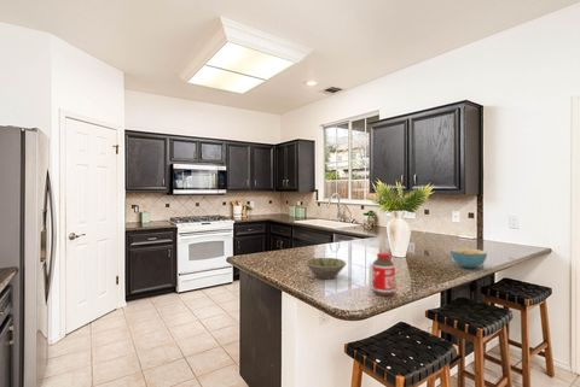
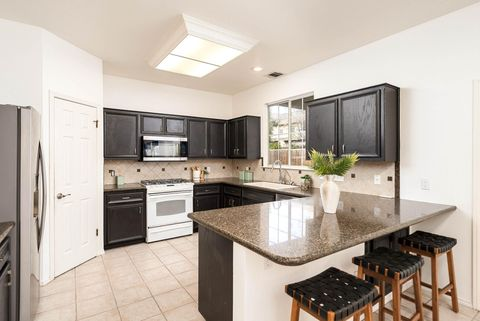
- bowl [304,257,347,280]
- cereal bowl [450,247,488,269]
- bottle [371,252,396,297]
